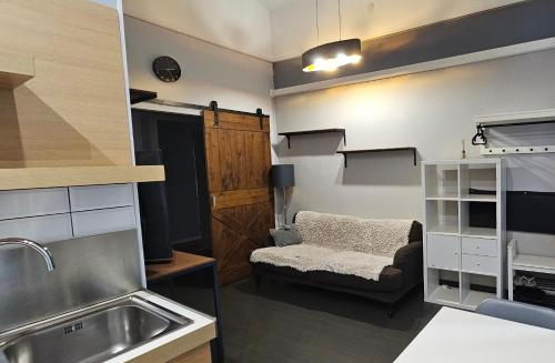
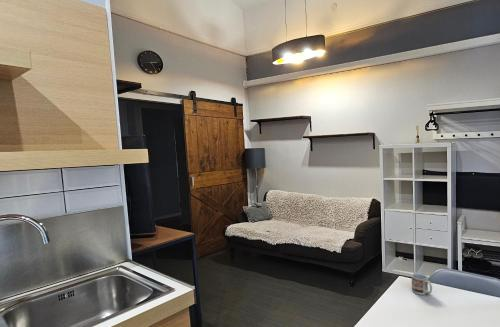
+ cup [410,272,433,296]
